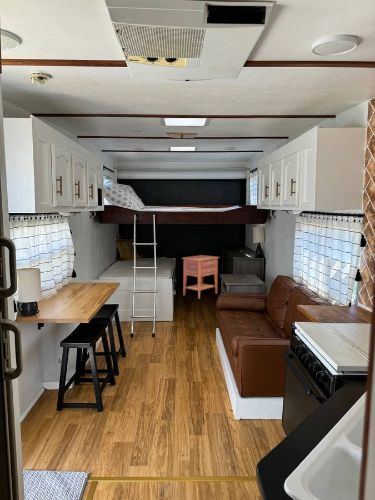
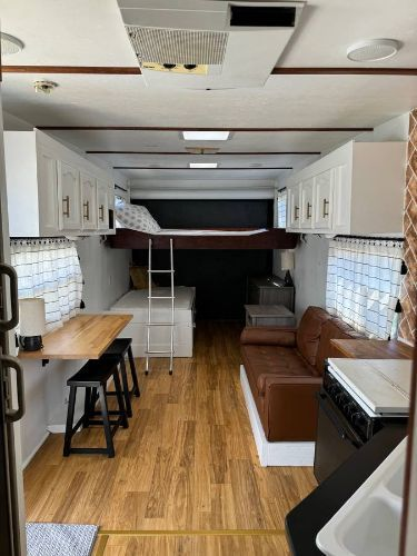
- nightstand [181,254,220,300]
